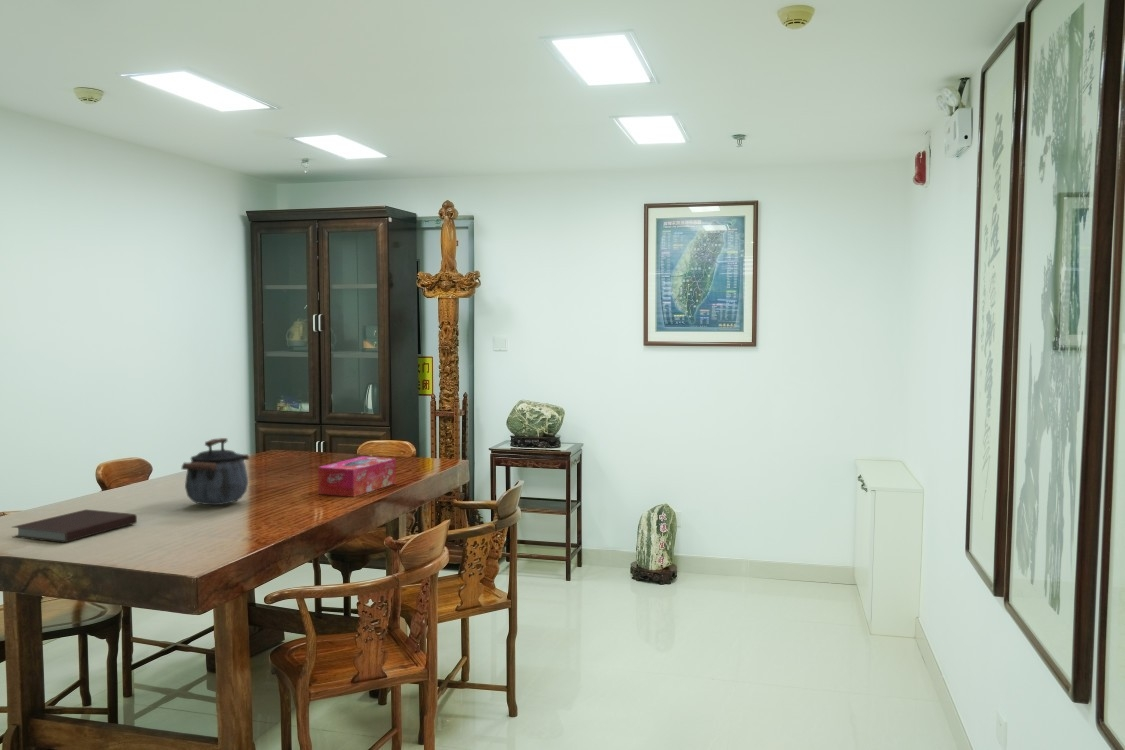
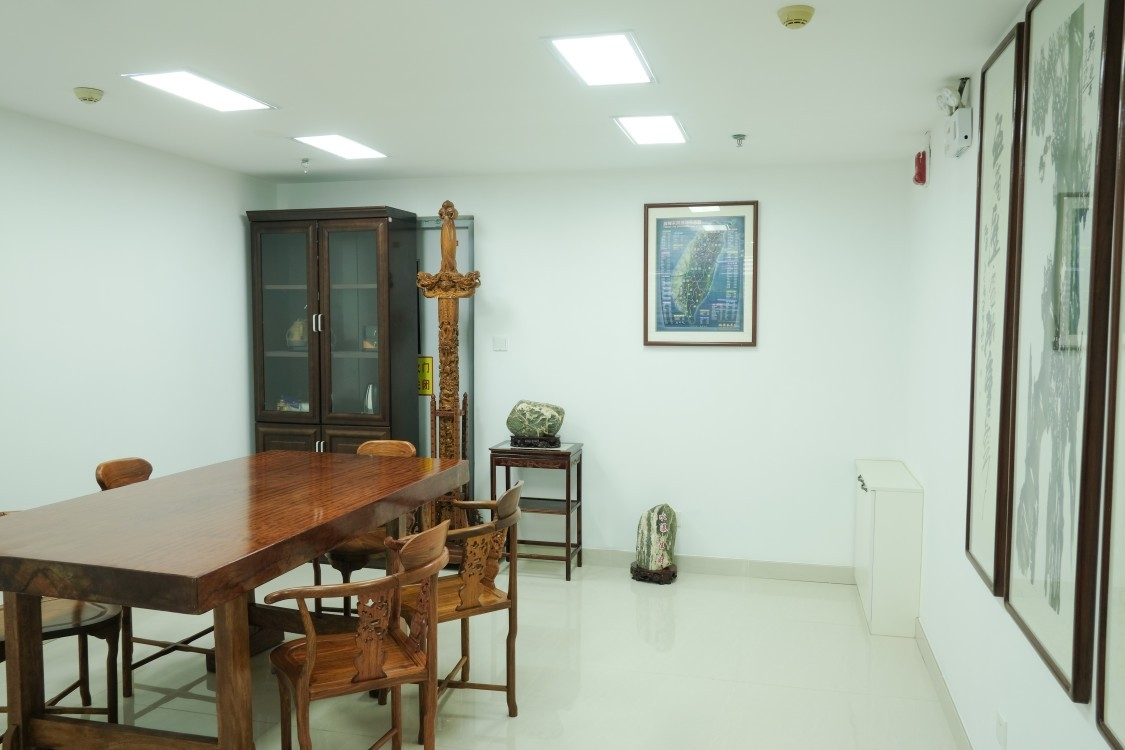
- notebook [12,509,138,544]
- kettle [181,437,251,506]
- tissue box [317,455,397,498]
